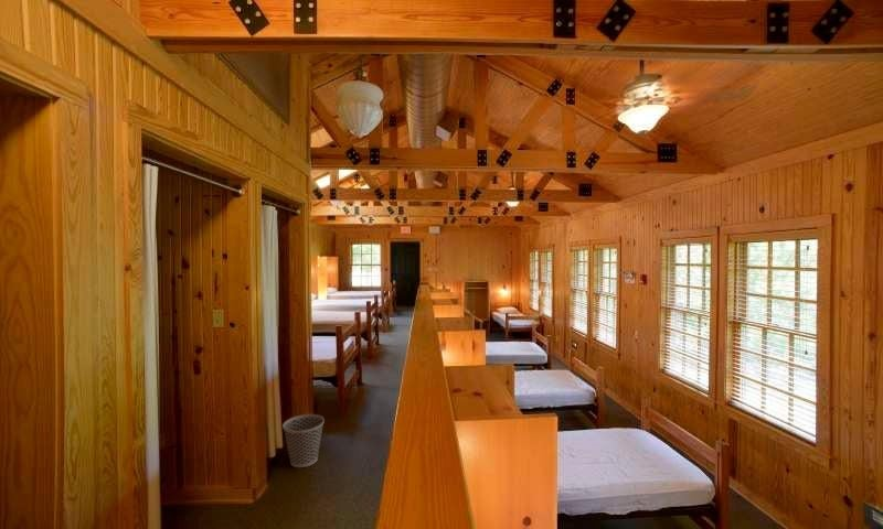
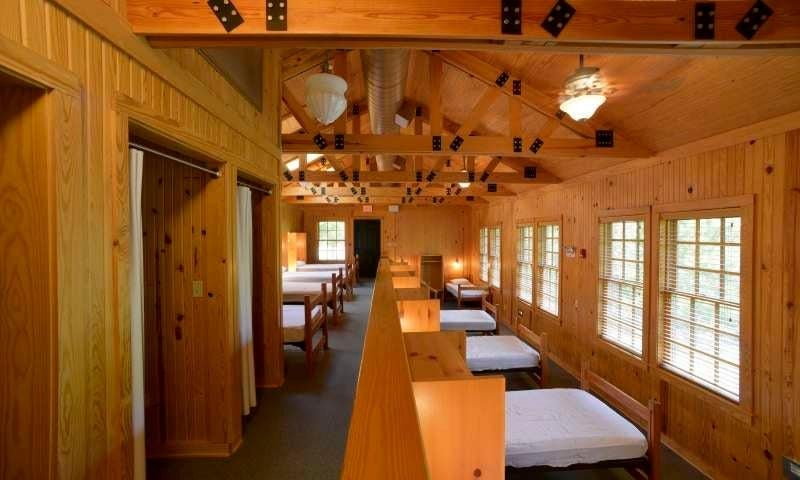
- wastebasket [281,413,326,468]
